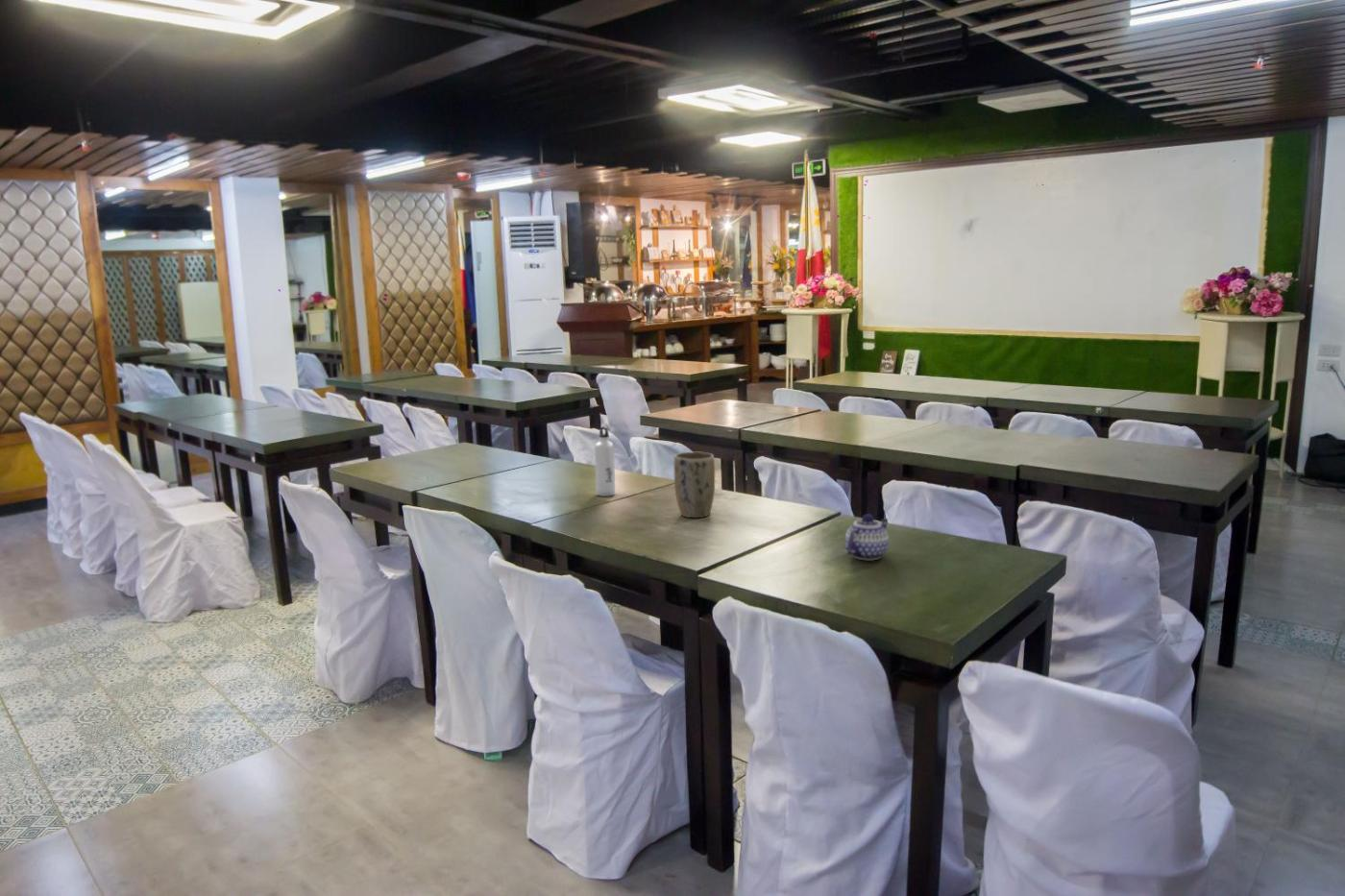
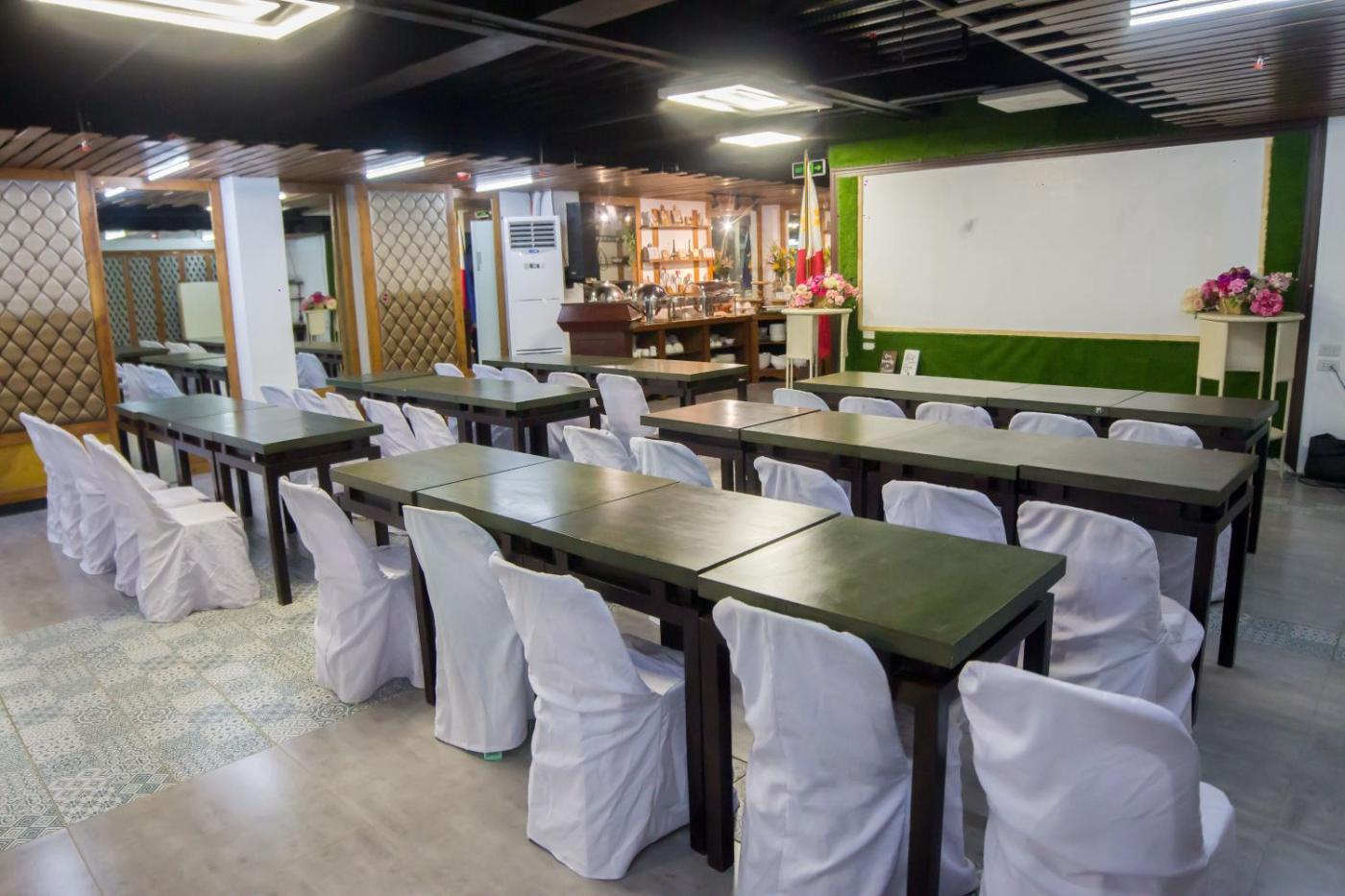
- water bottle [594,425,616,497]
- teapot [844,513,890,561]
- plant pot [673,451,716,519]
